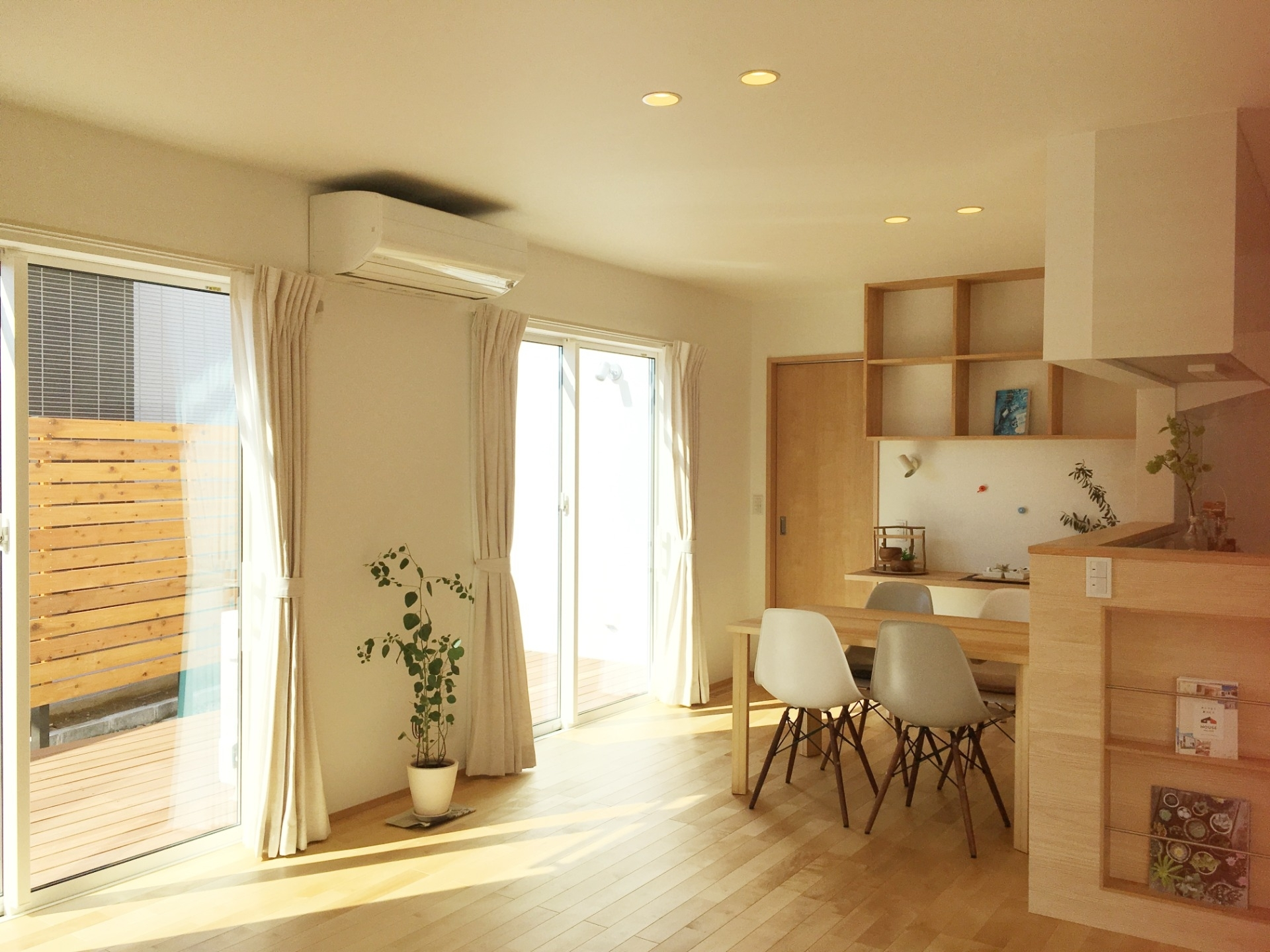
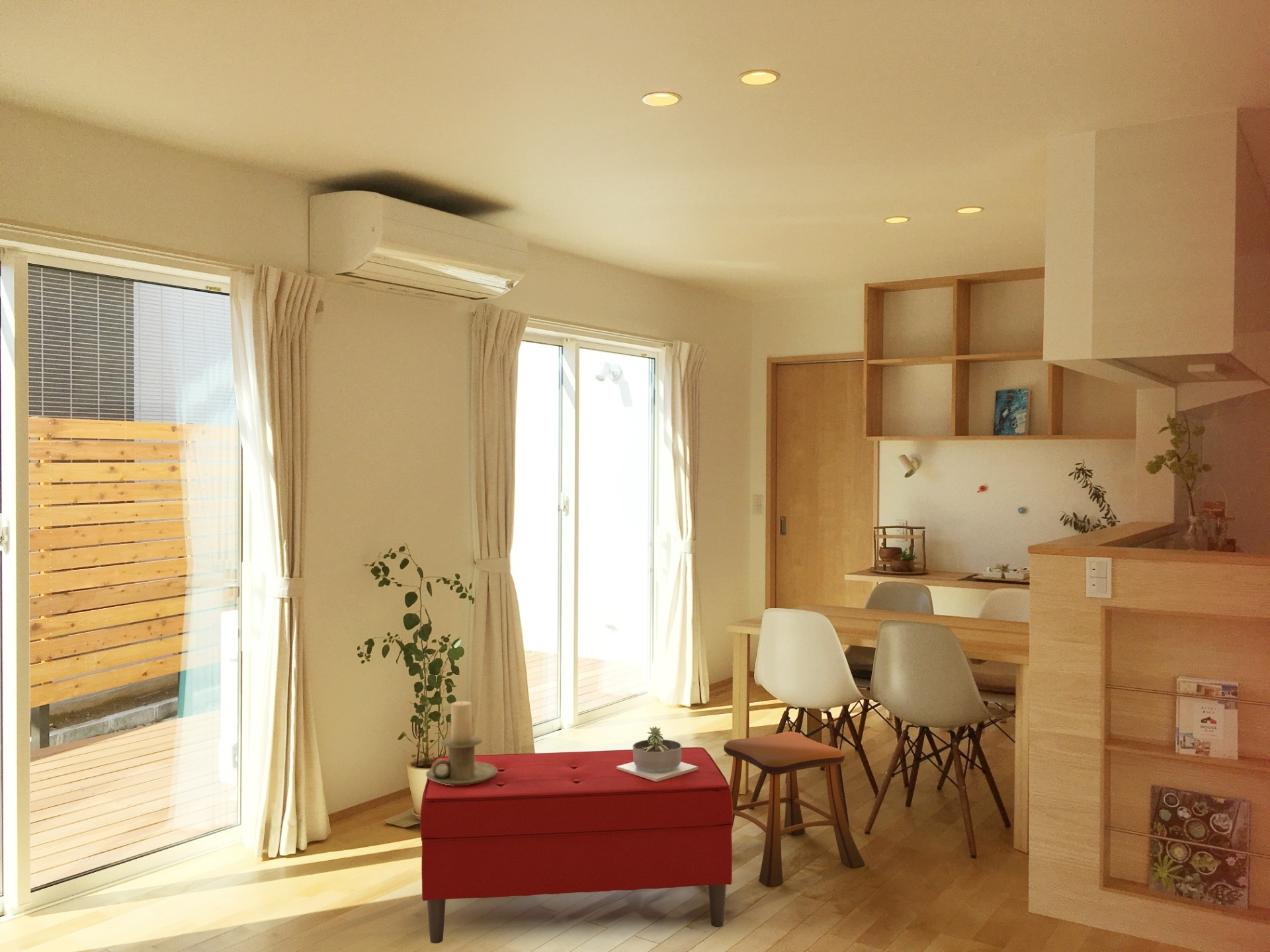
+ succulent planter [616,726,698,782]
+ candle holder [425,701,497,785]
+ stool [723,731,866,888]
+ bench [419,746,733,944]
